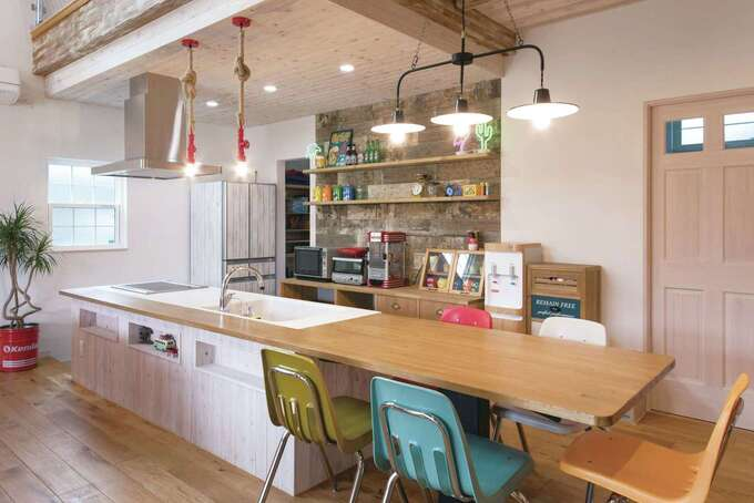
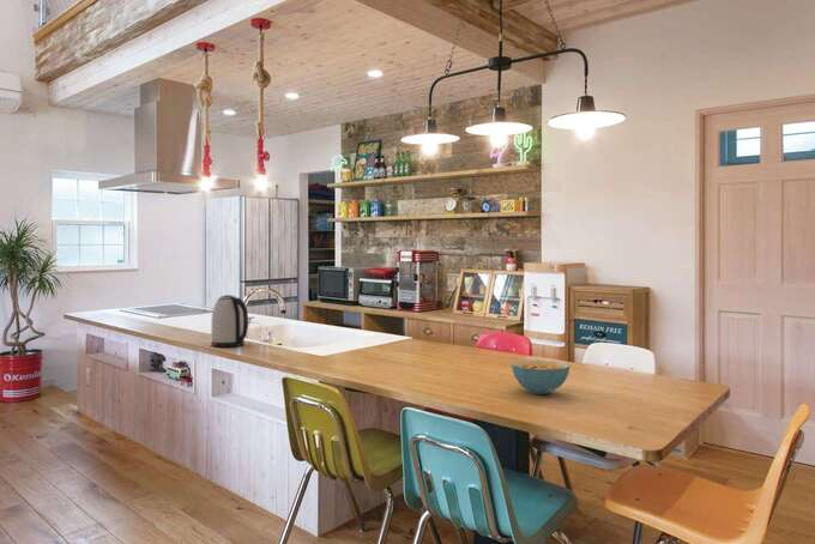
+ cereal bowl [511,359,570,395]
+ kettle [210,294,249,349]
